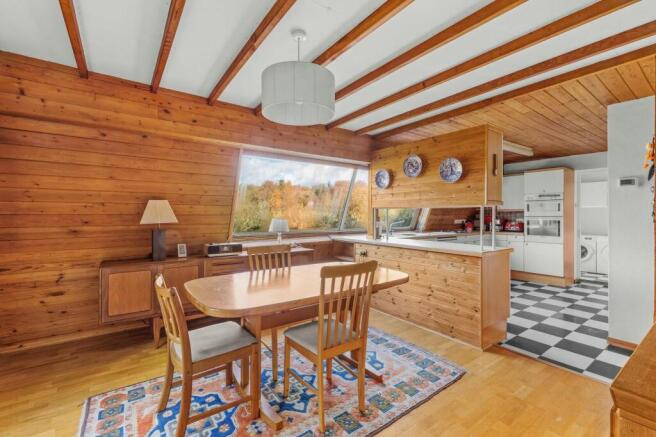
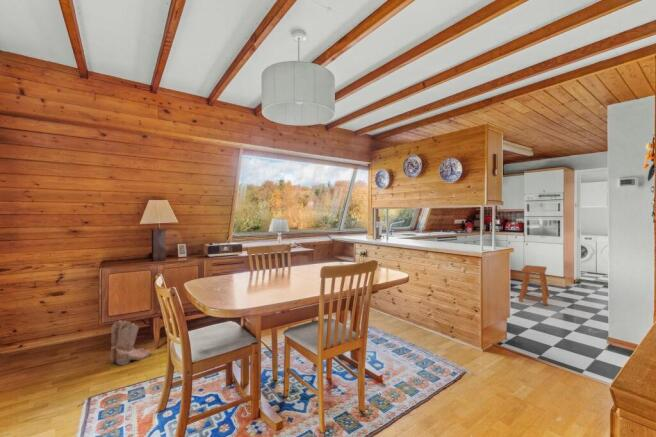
+ boots [109,319,153,366]
+ stool [518,264,551,306]
